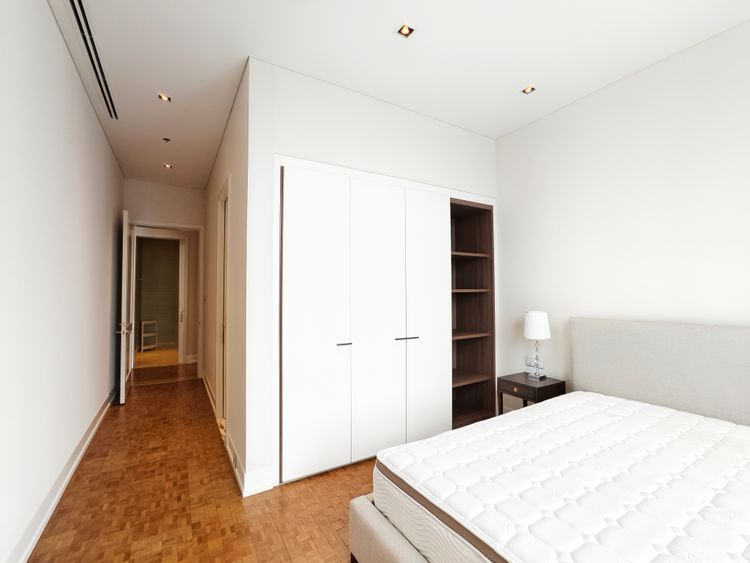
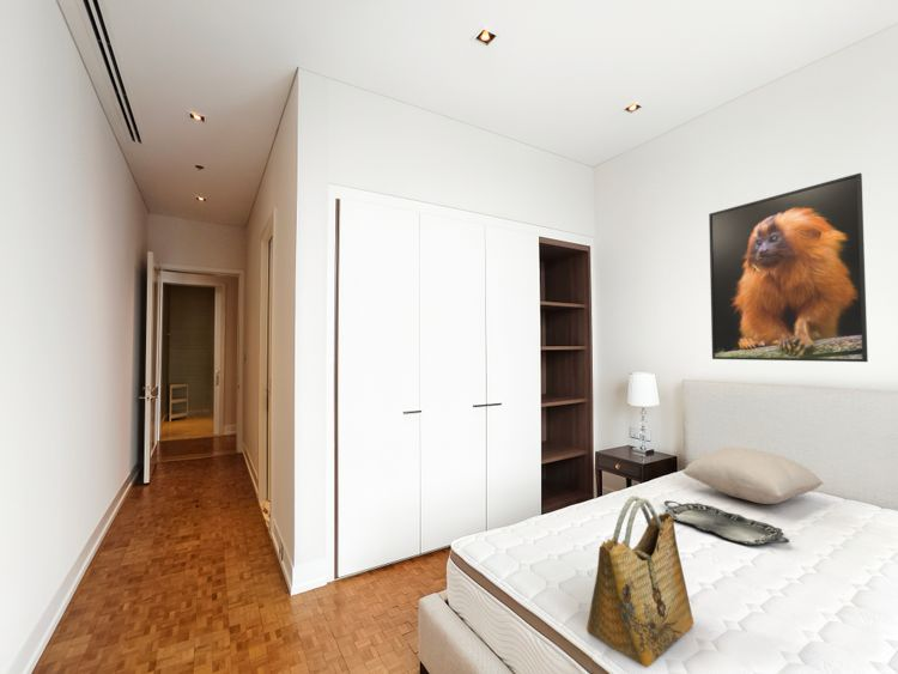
+ pillow [681,447,825,505]
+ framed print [708,172,869,363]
+ serving tray [663,499,790,546]
+ grocery bag [585,494,694,668]
